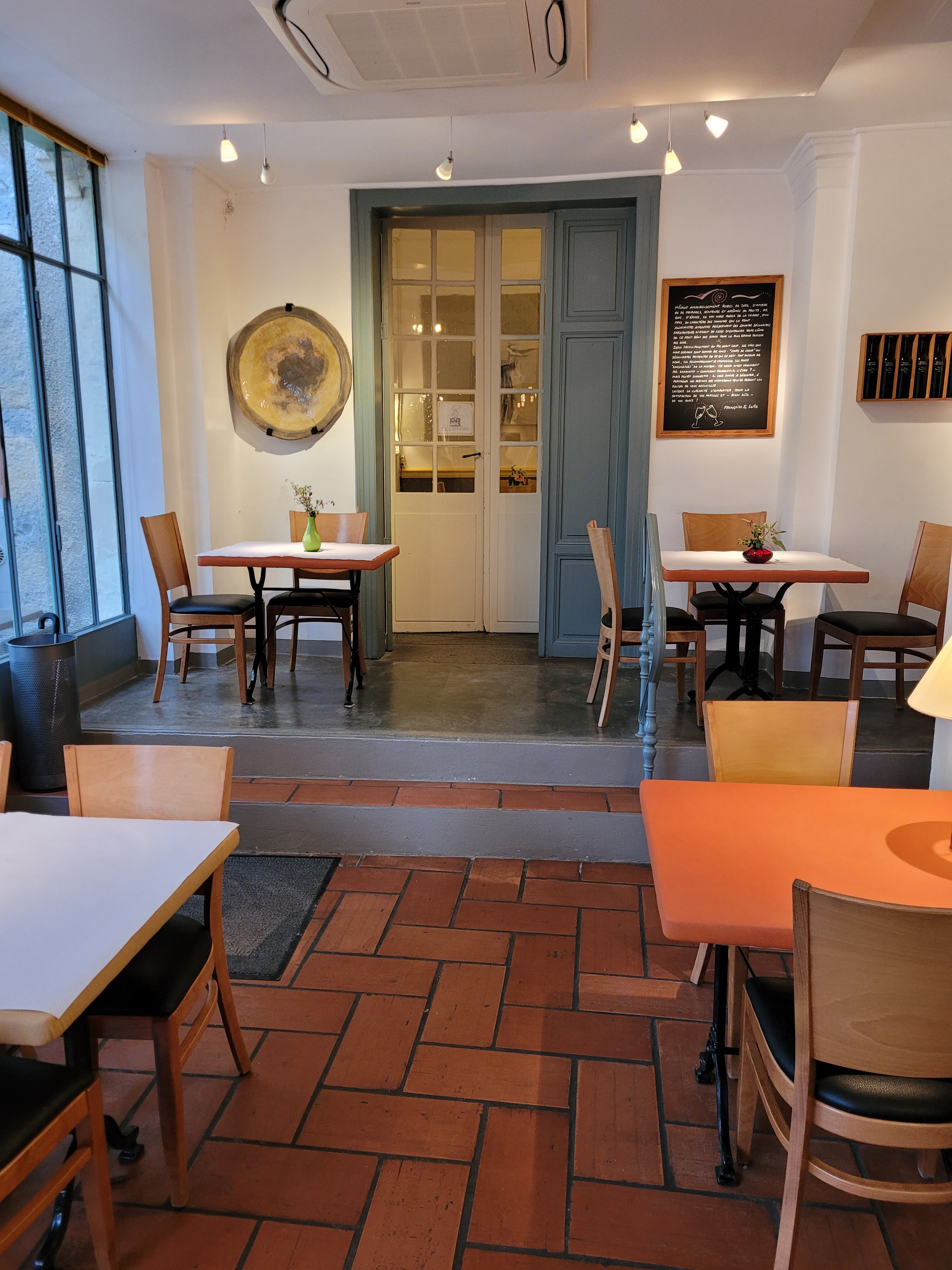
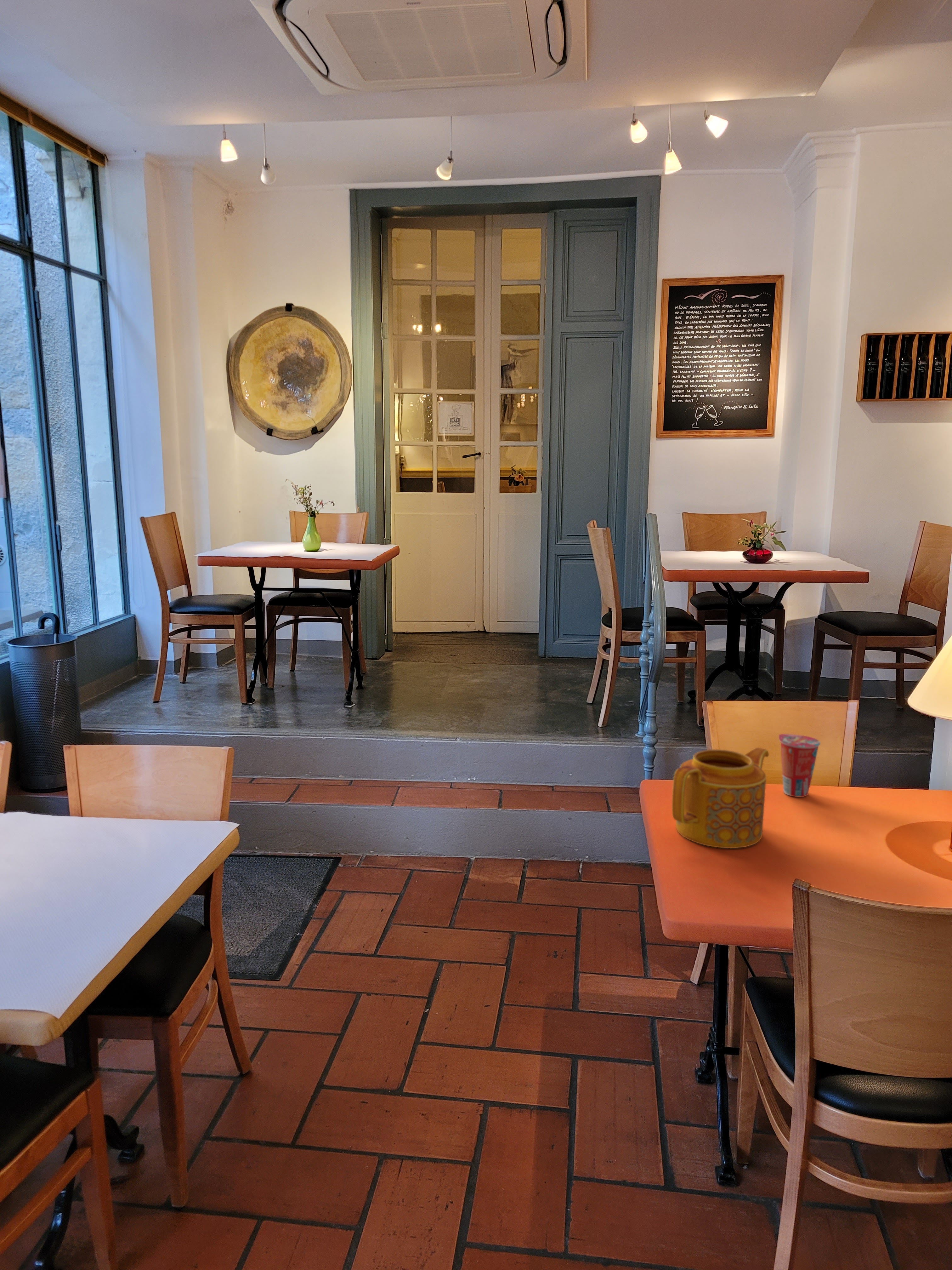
+ teapot [671,747,769,849]
+ cup [779,734,821,797]
